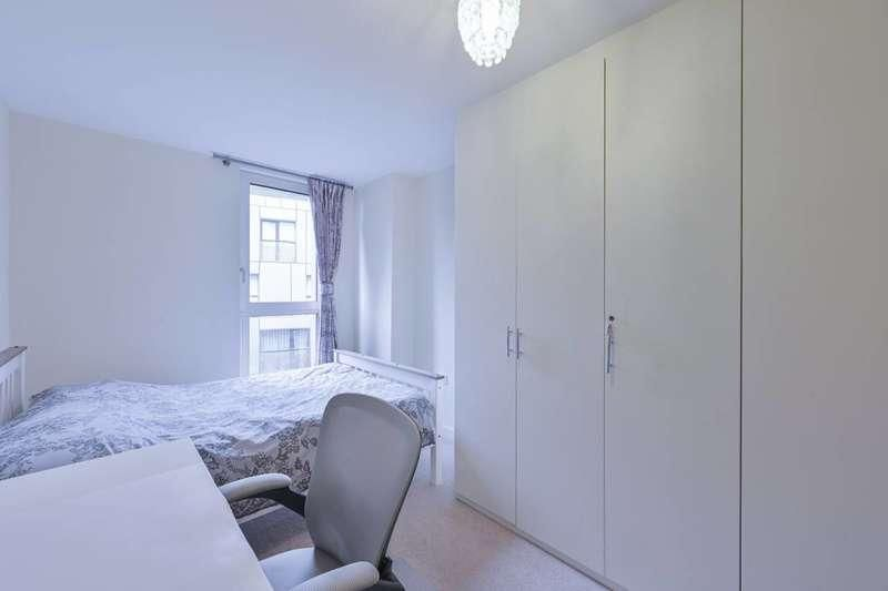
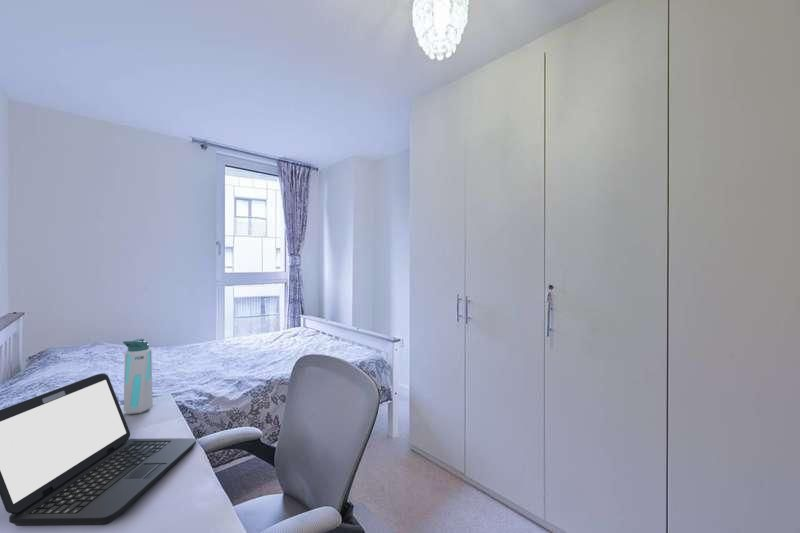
+ laptop [0,372,197,527]
+ water bottle [122,338,154,415]
